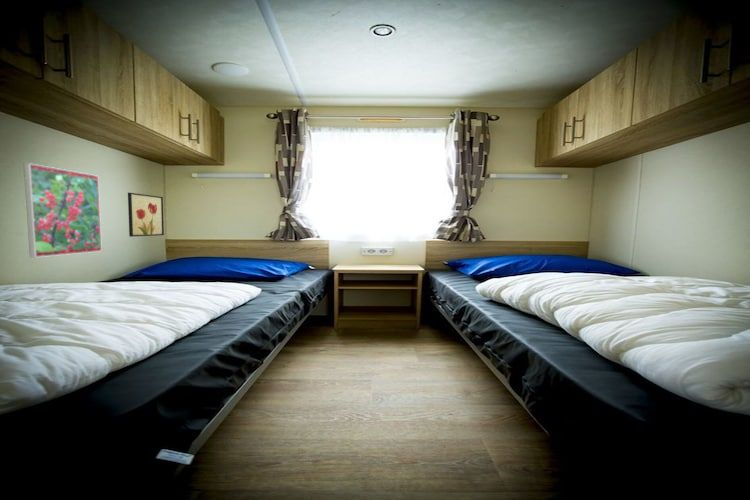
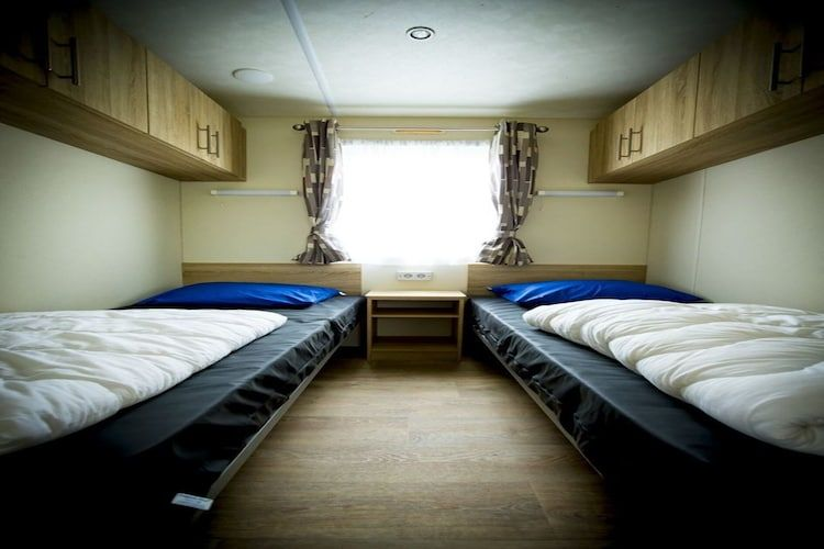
- wall art [127,192,165,238]
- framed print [23,162,103,258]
